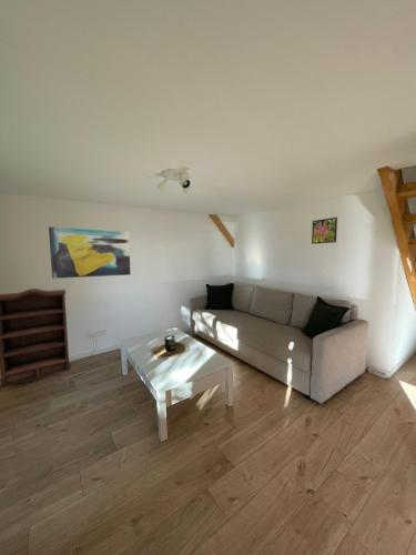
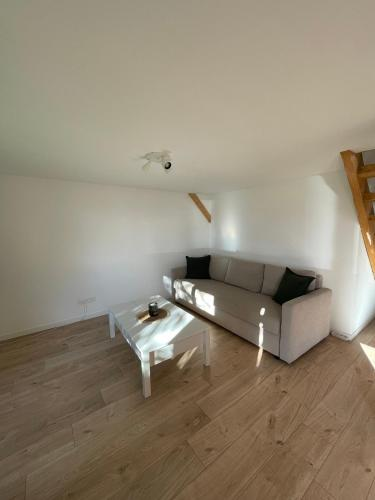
- wall art [48,225,132,280]
- bookshelf [0,287,72,390]
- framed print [311,216,338,245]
